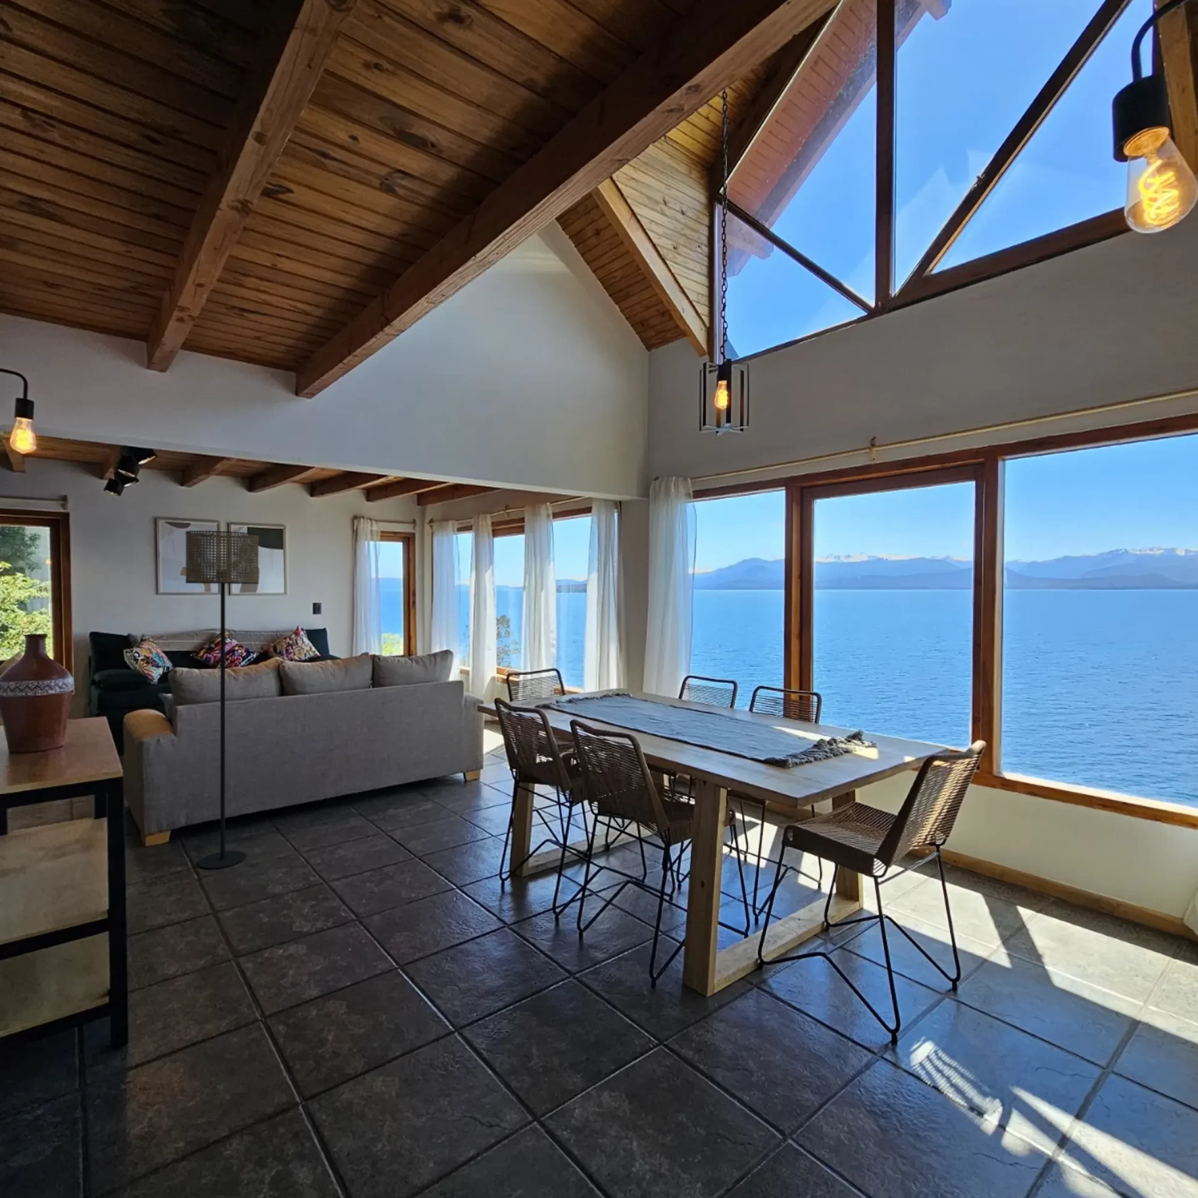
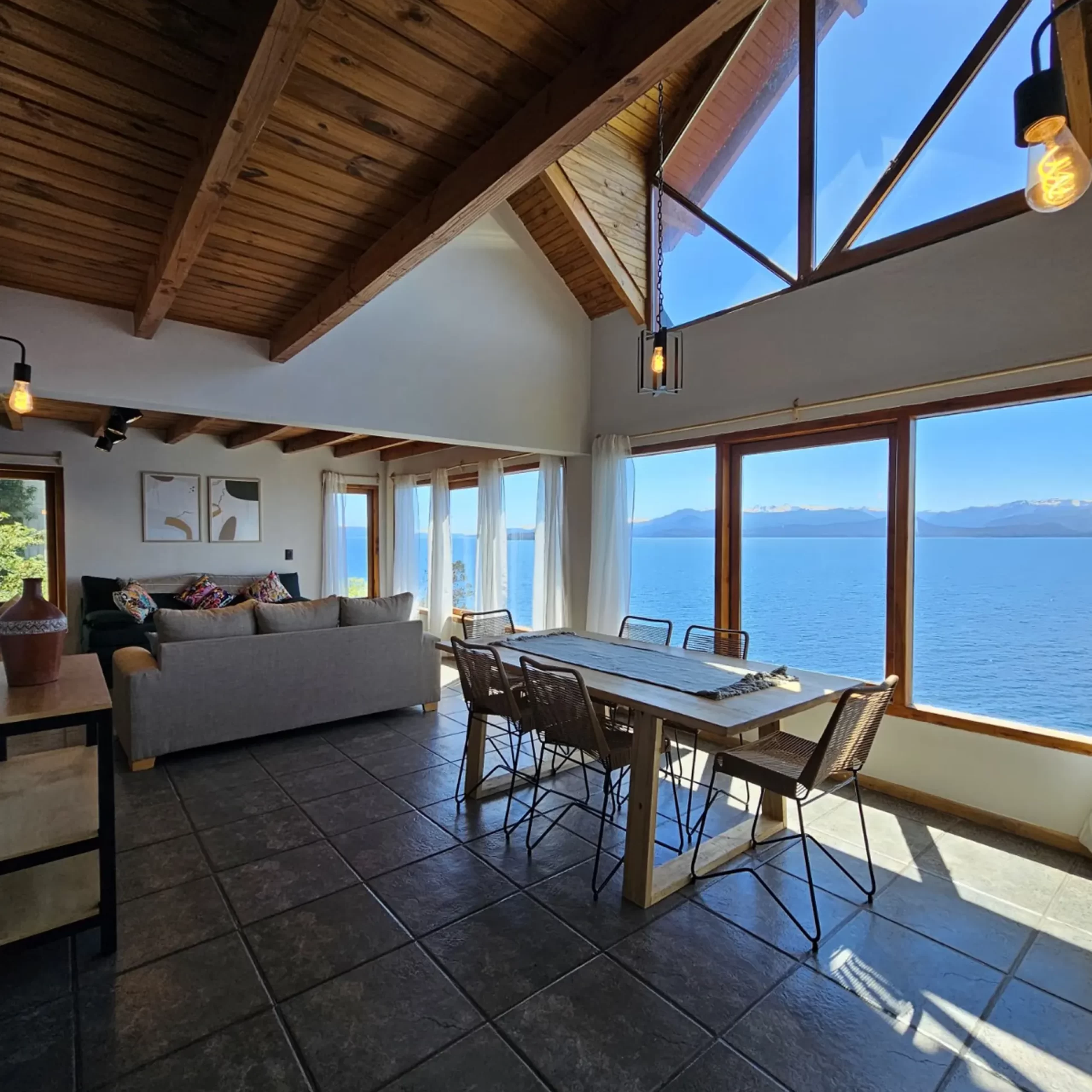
- floor lamp [184,530,259,869]
